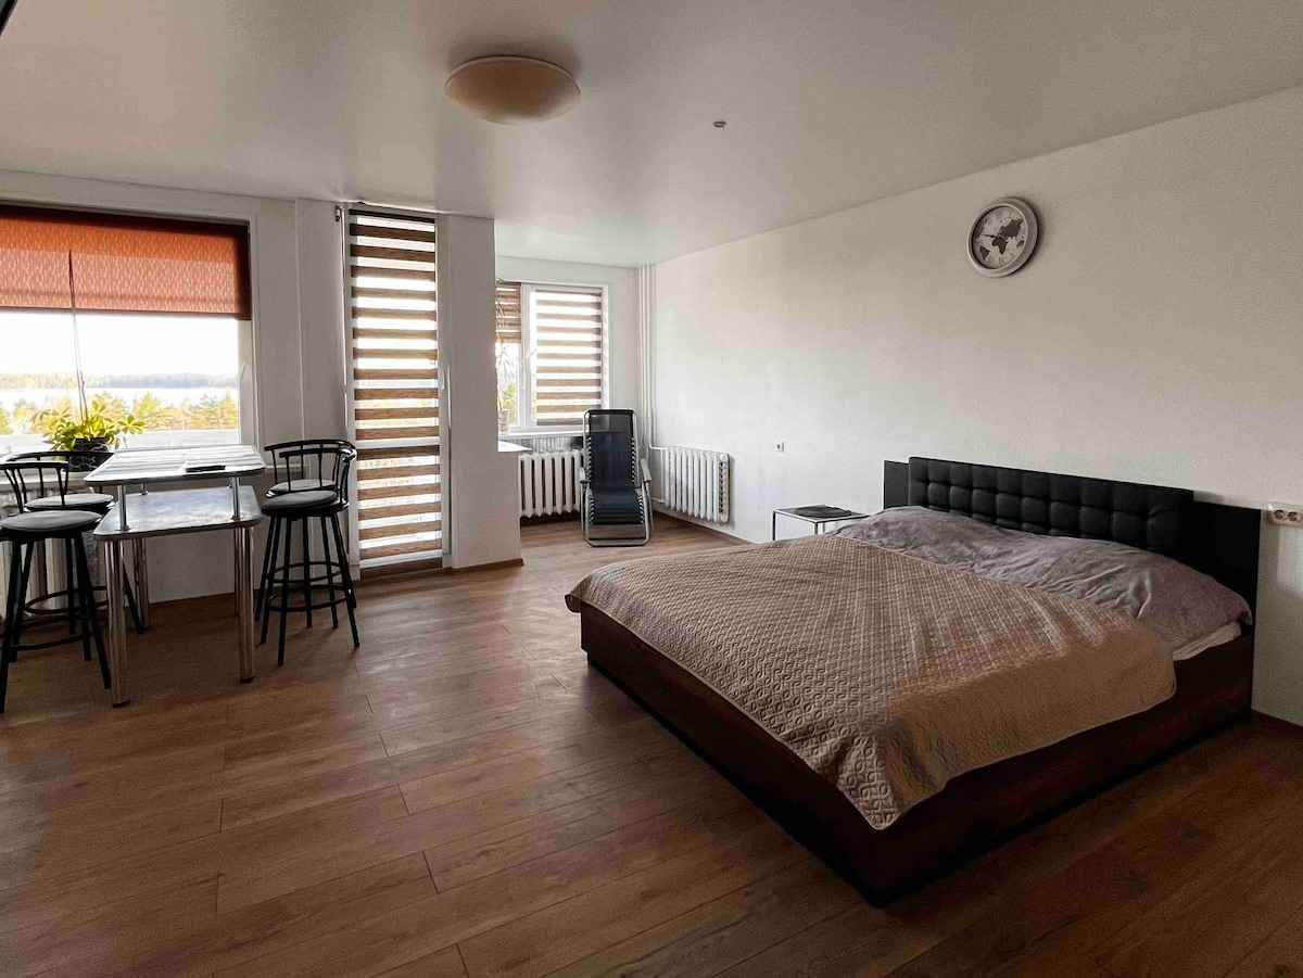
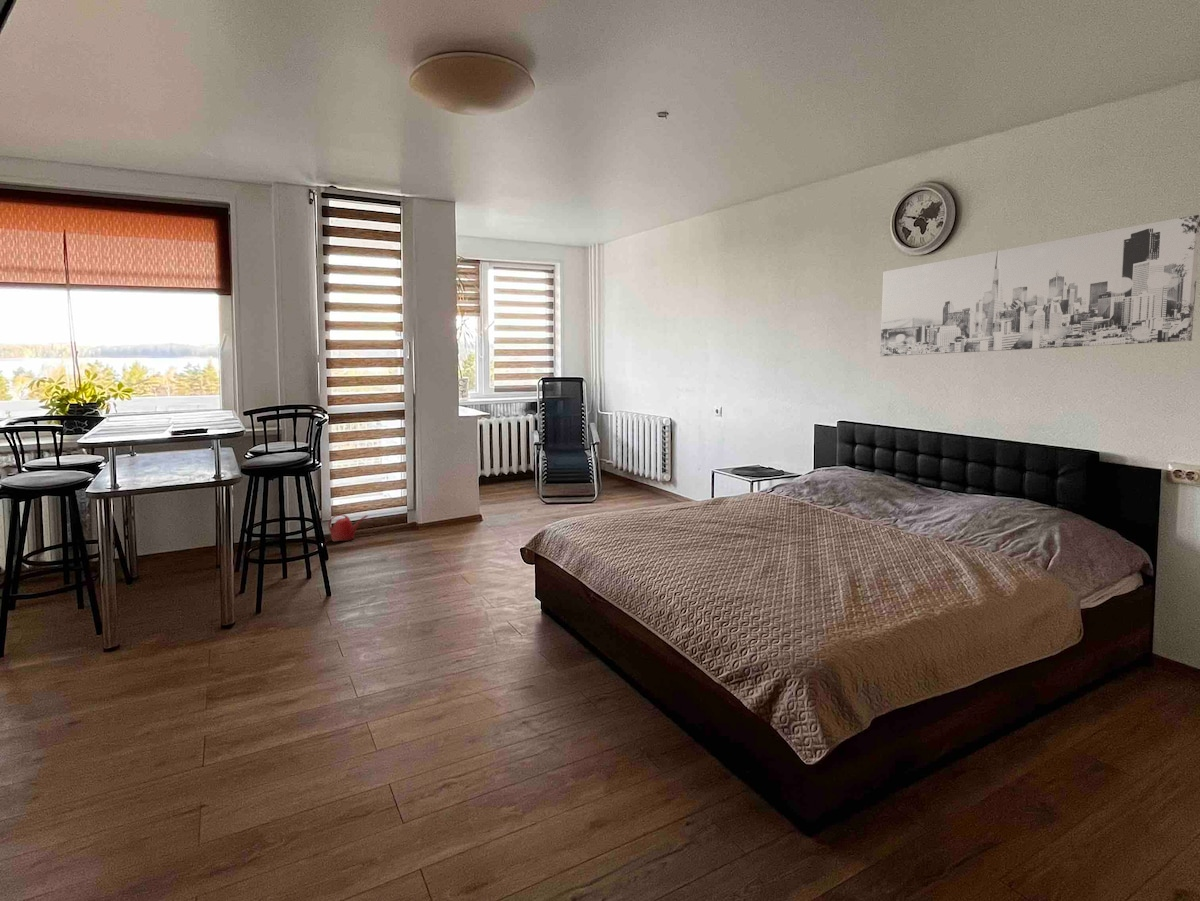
+ watering can [327,513,369,542]
+ wall art [879,214,1200,358]
